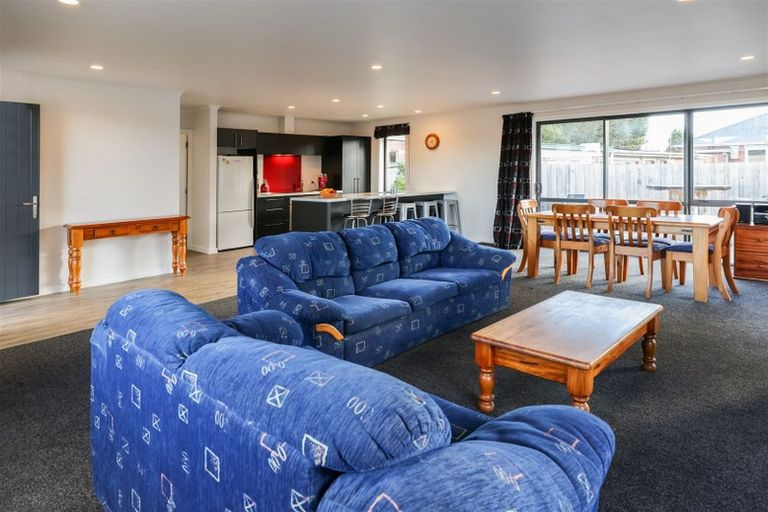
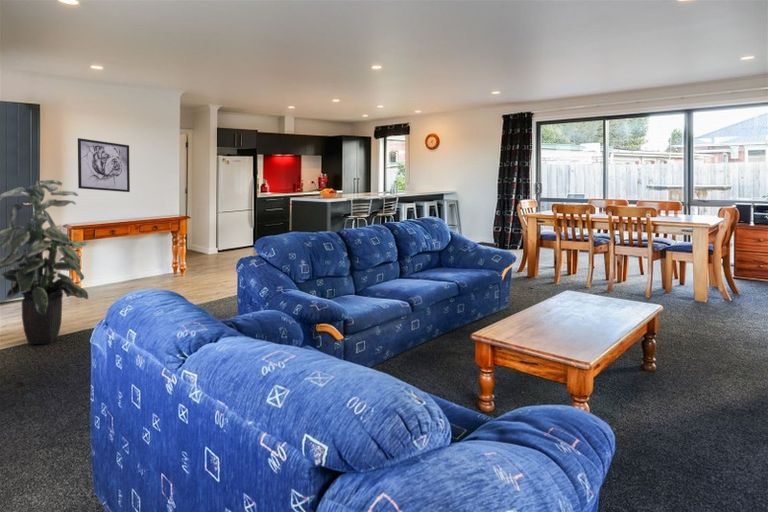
+ wall art [77,137,131,193]
+ indoor plant [0,178,90,345]
